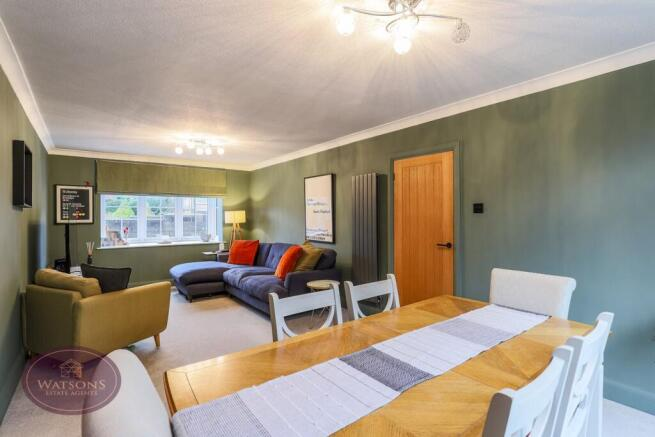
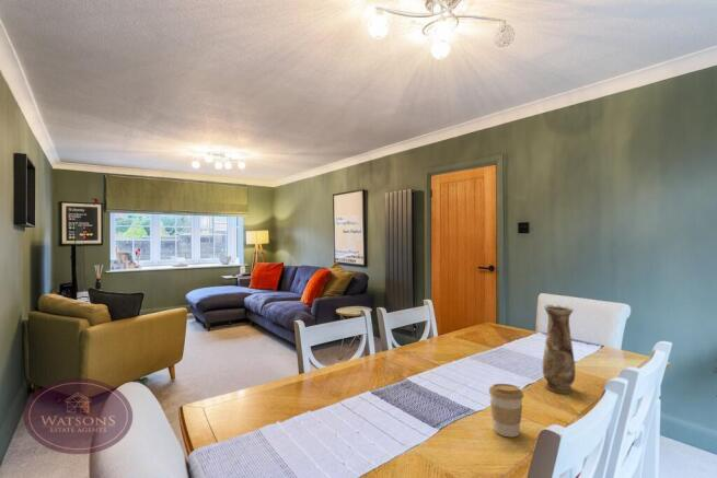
+ coffee cup [488,383,524,438]
+ vase [542,304,576,395]
